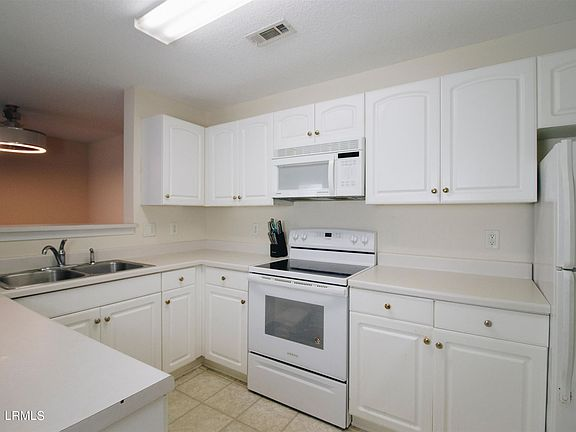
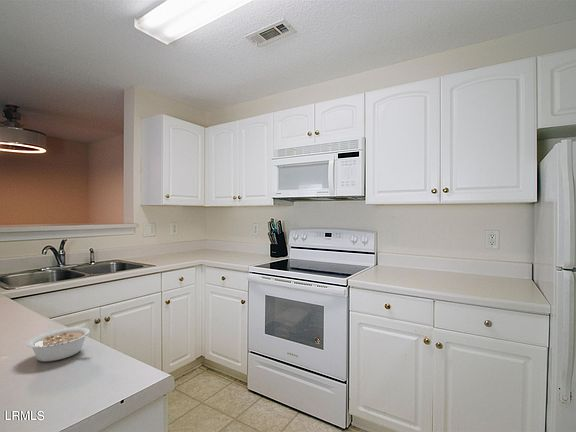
+ legume [26,327,98,362]
